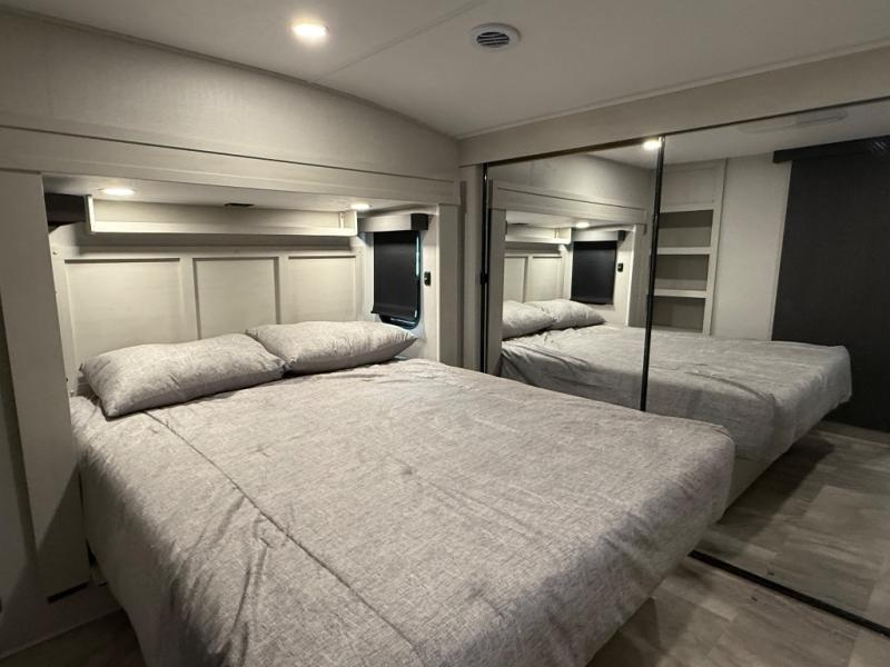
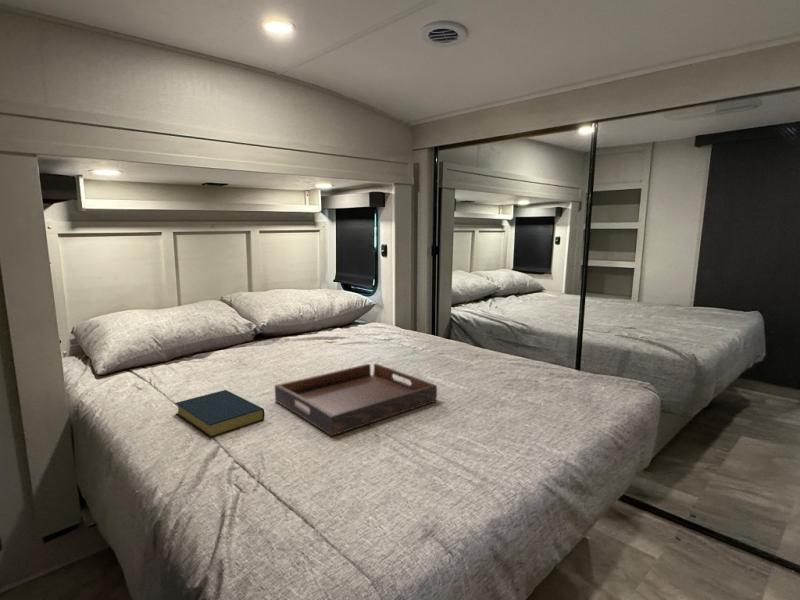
+ serving tray [274,363,438,437]
+ hardback book [174,389,266,439]
